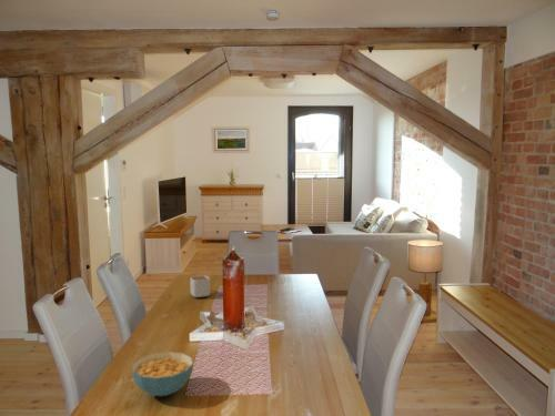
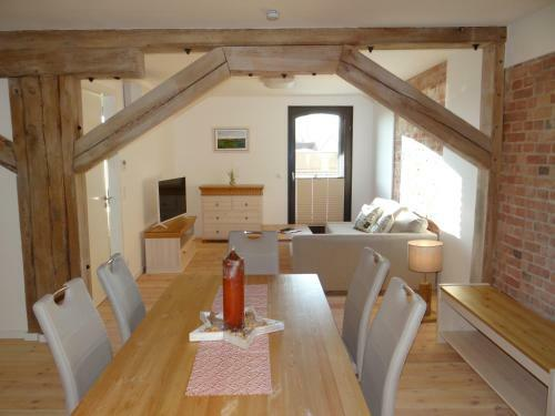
- mug [190,274,211,298]
- cereal bowl [131,351,194,397]
